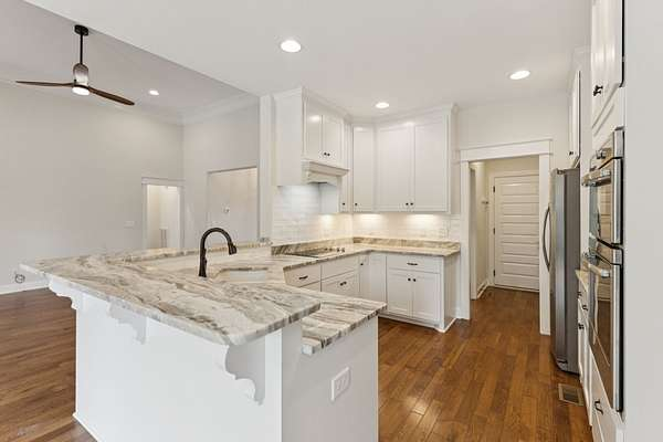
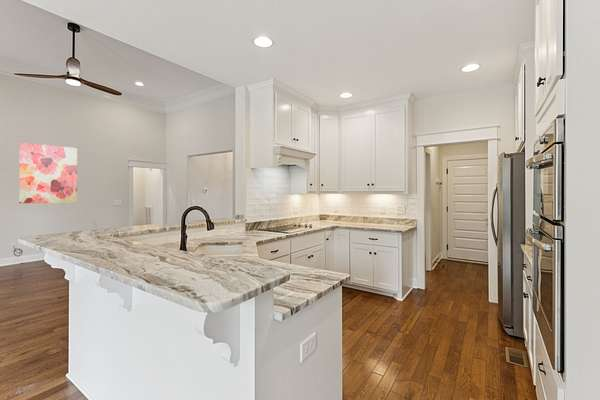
+ wall art [18,141,78,204]
